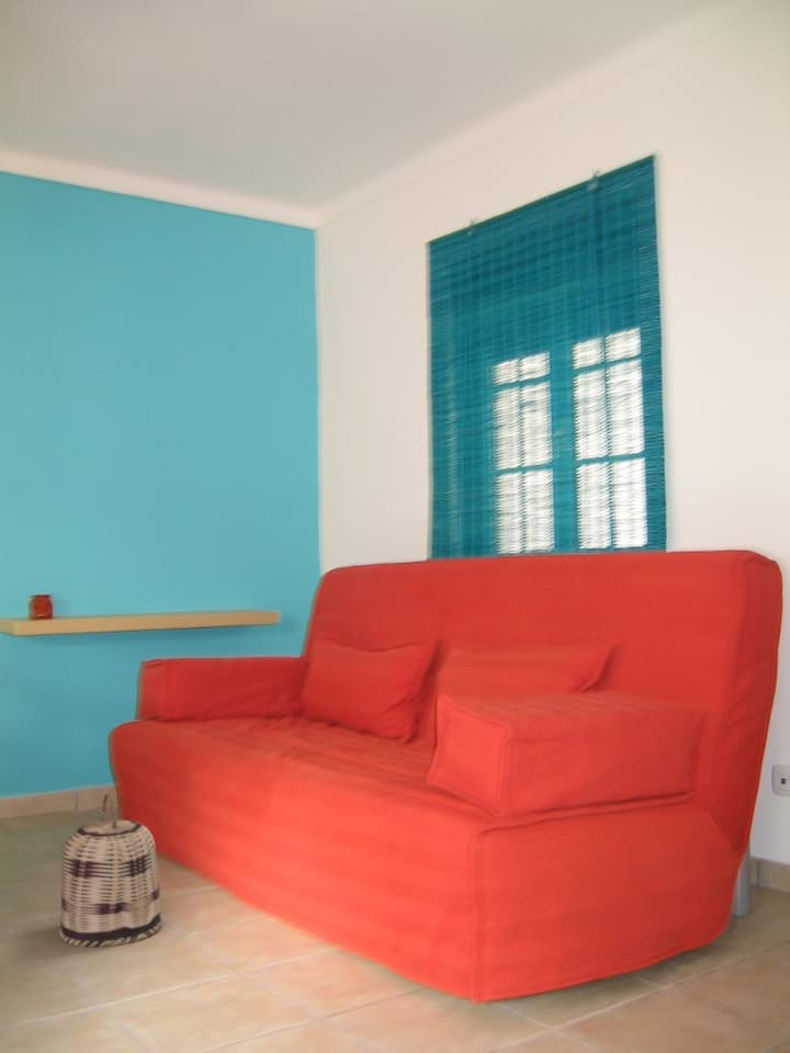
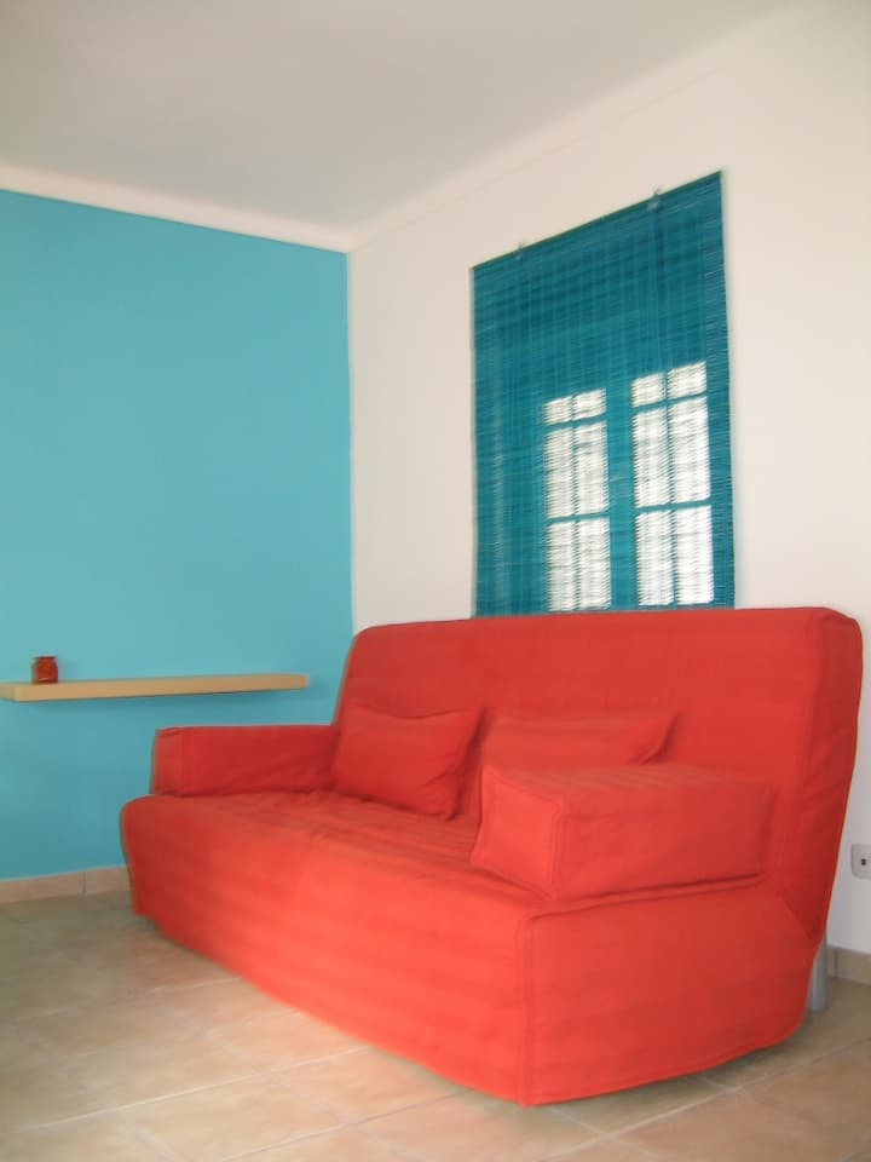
- basket [58,792,162,948]
